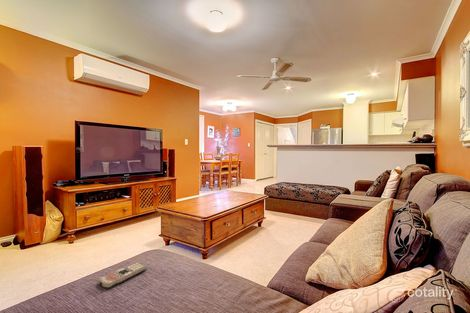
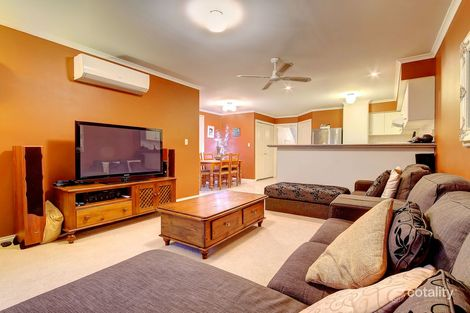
- remote control [97,261,148,289]
